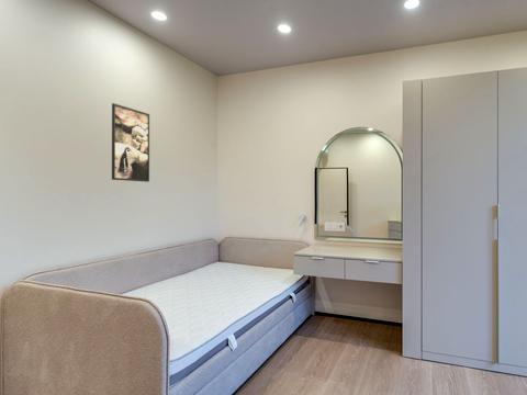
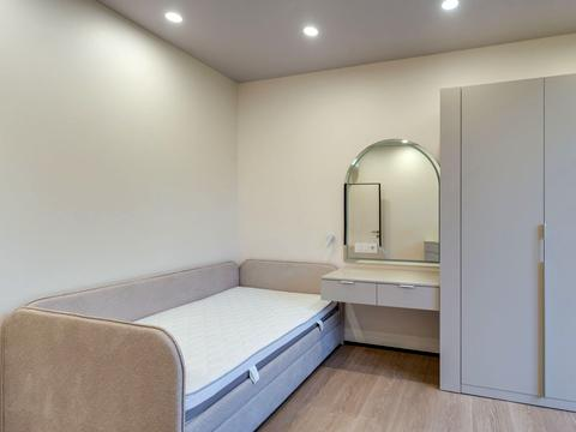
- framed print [111,102,150,183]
